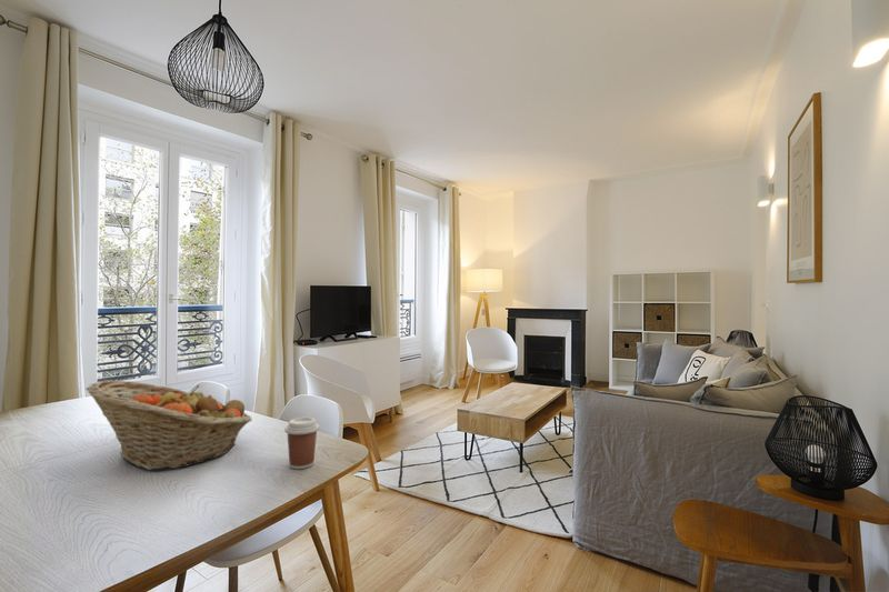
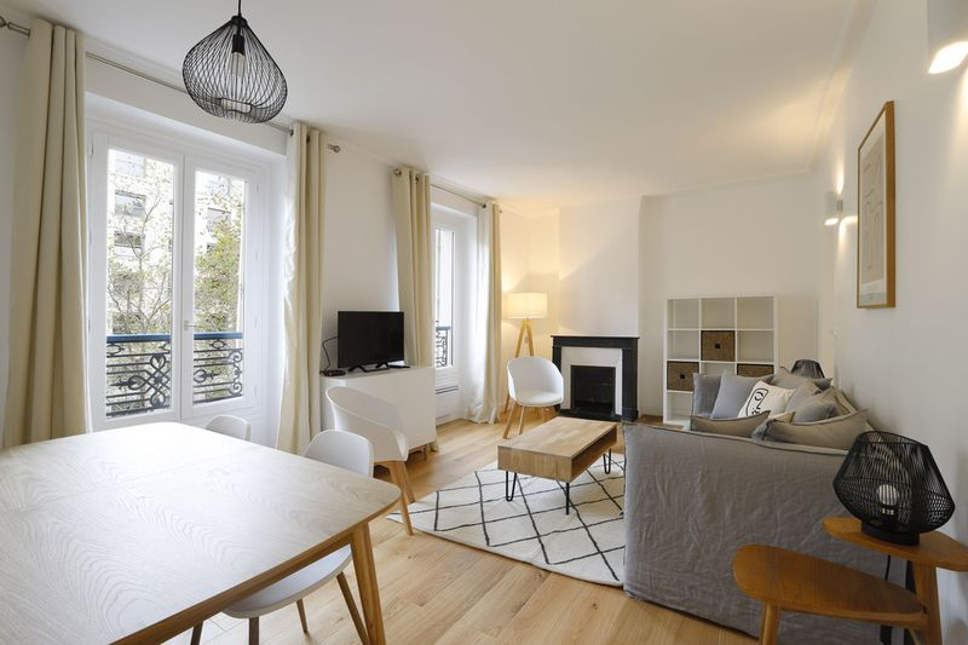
- coffee cup [283,417,320,470]
- fruit basket [84,379,252,471]
